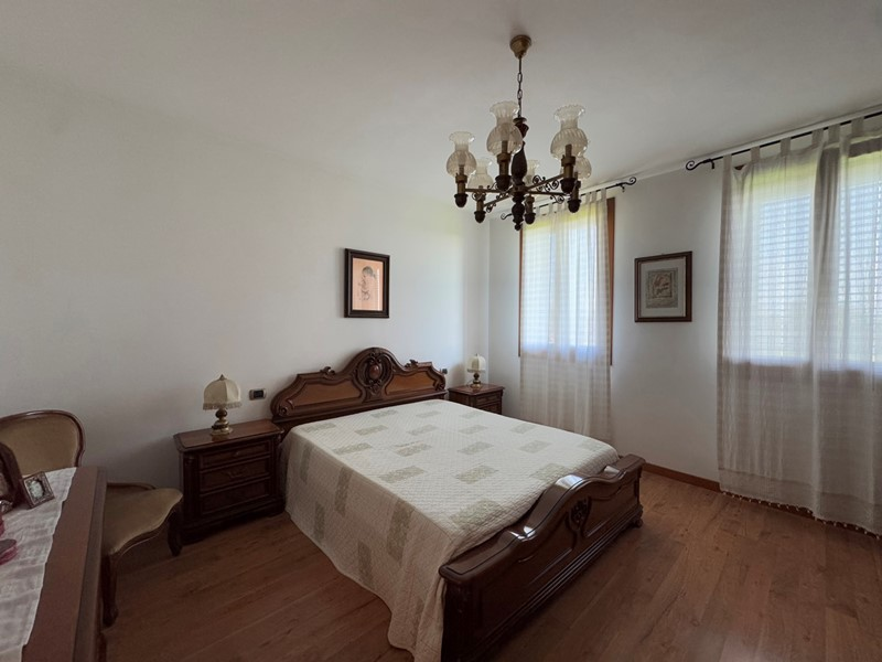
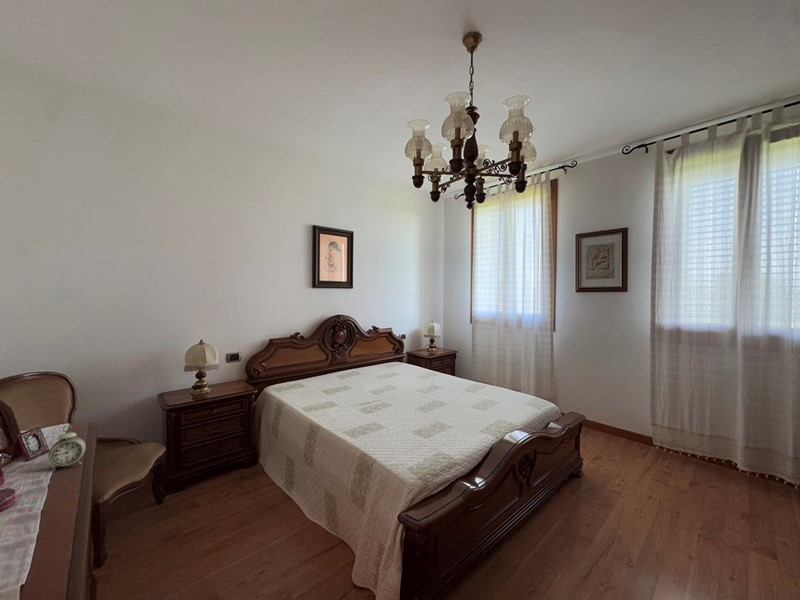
+ alarm clock [47,424,87,472]
